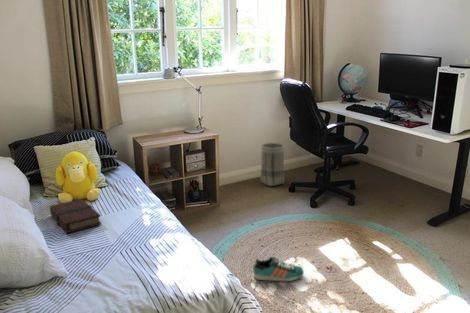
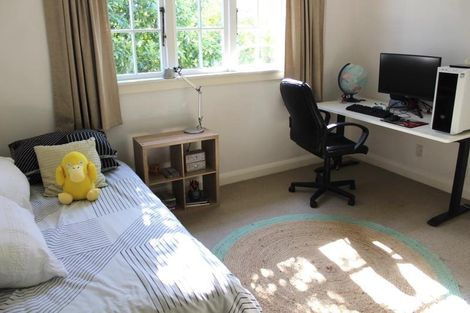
- sneaker [252,256,305,282]
- basket [259,142,285,187]
- book [49,198,102,234]
